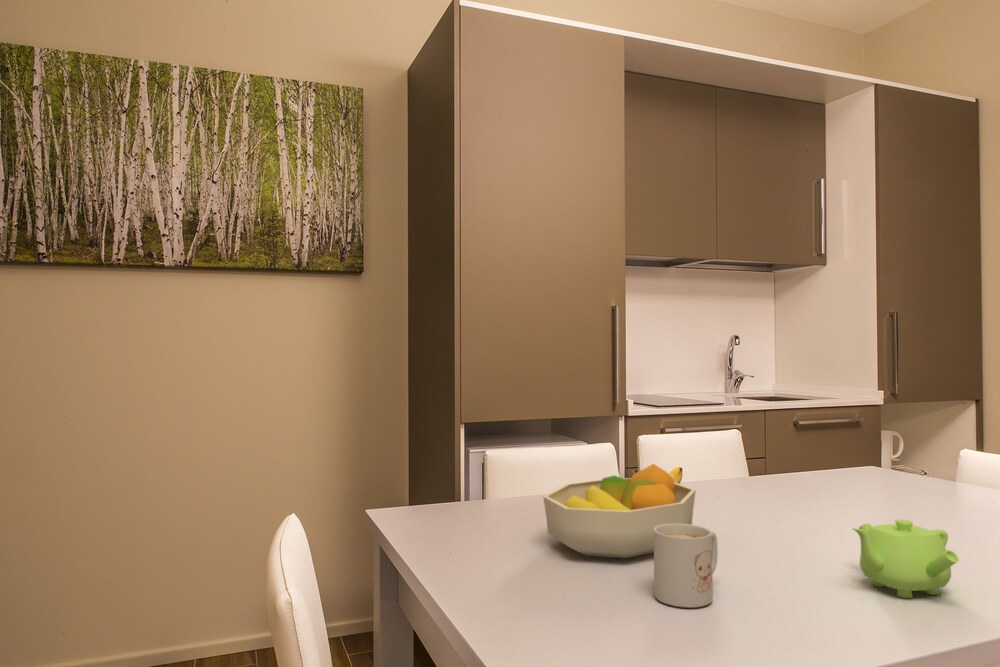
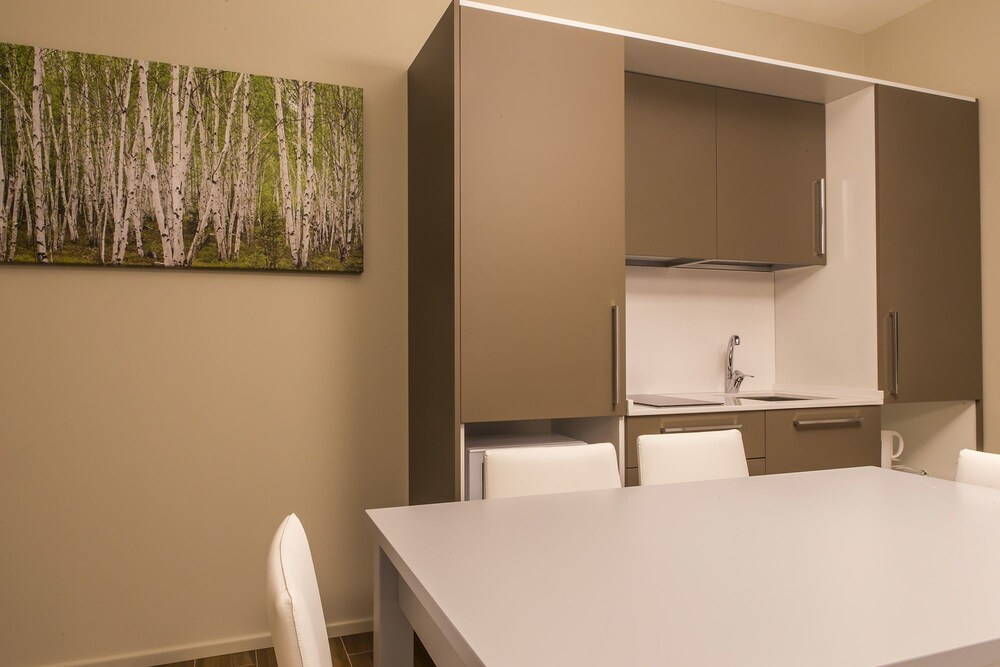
- fruit bowl [542,463,697,559]
- mug [653,524,719,609]
- teapot [851,518,960,599]
- banana [631,466,683,484]
